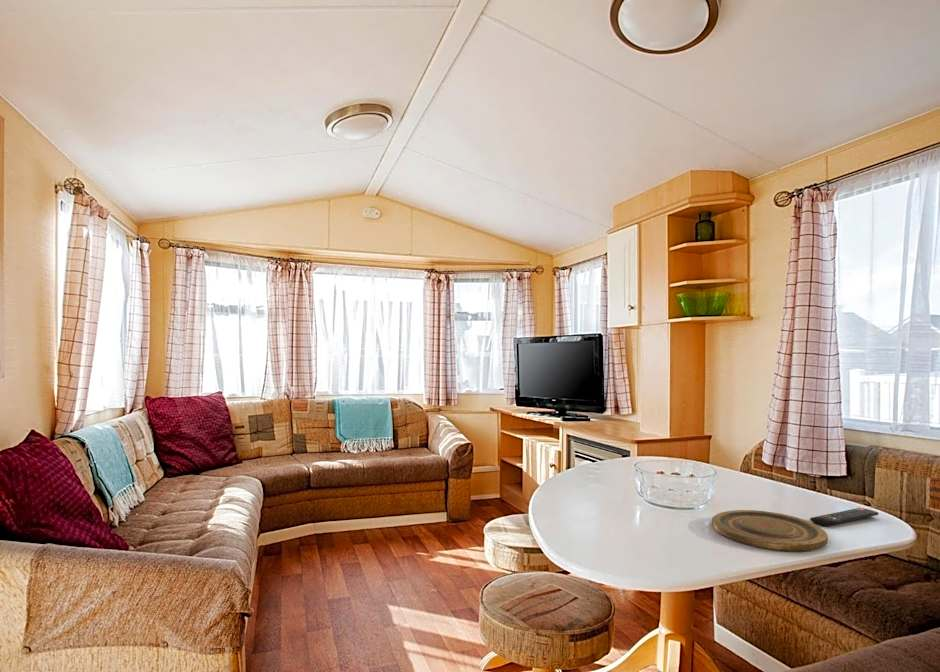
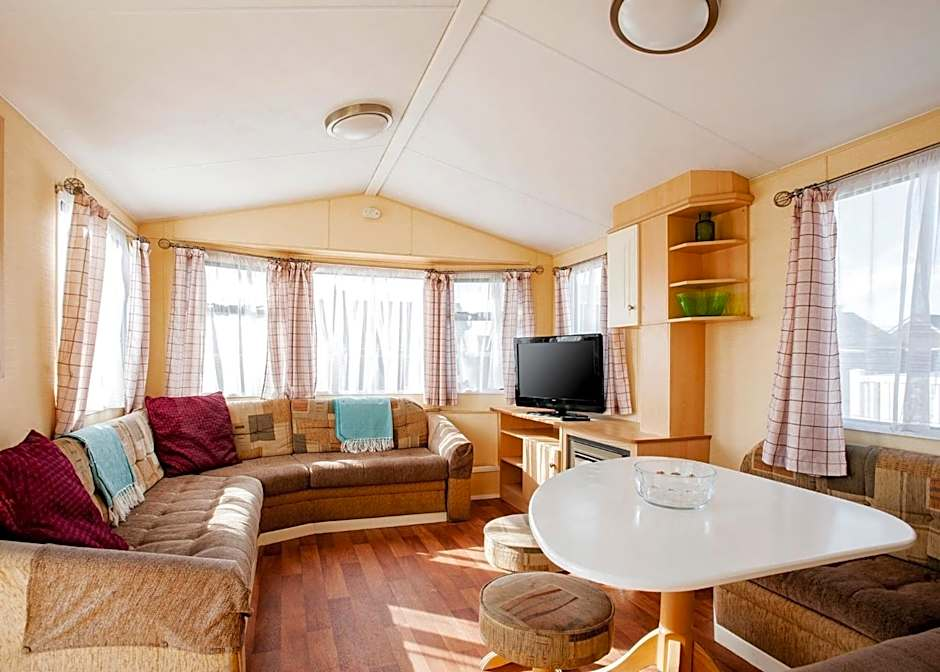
- remote control [809,507,879,527]
- plate [711,509,829,552]
